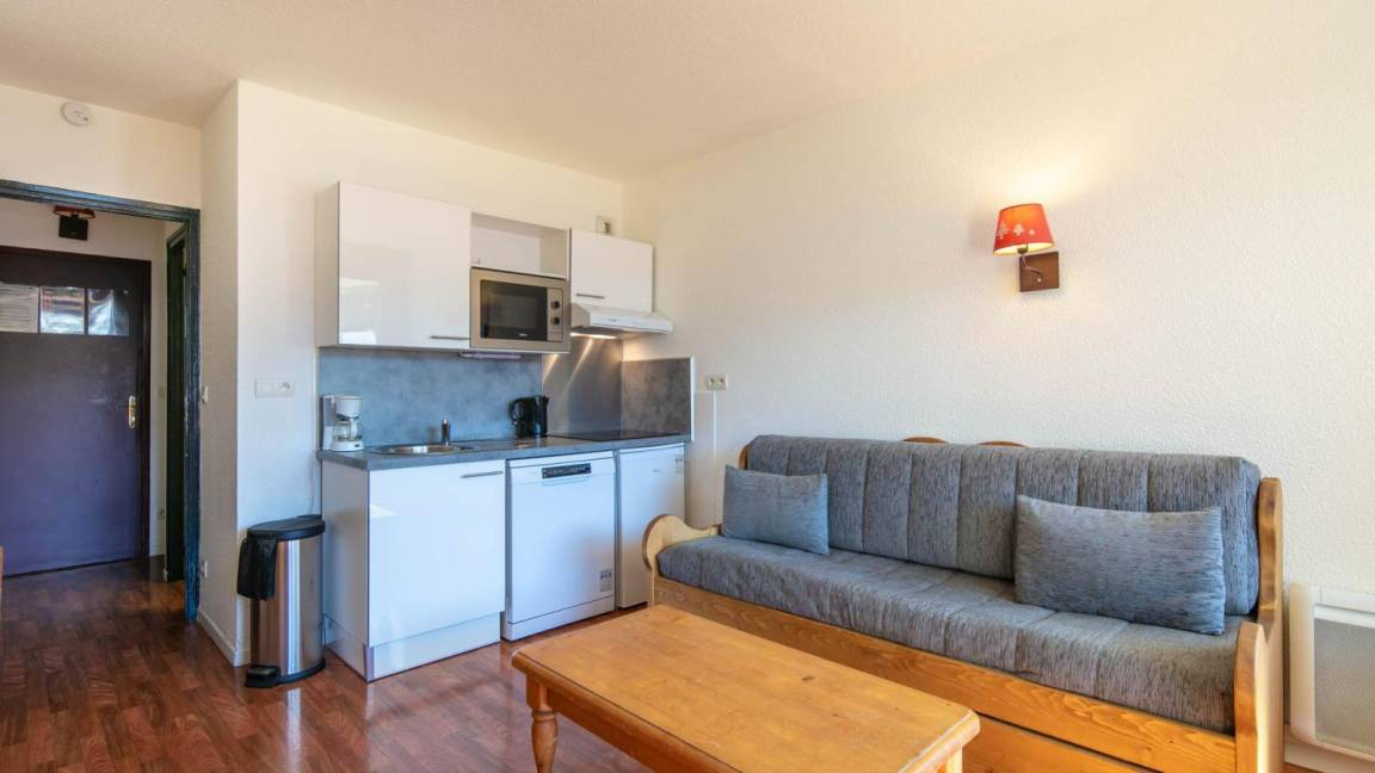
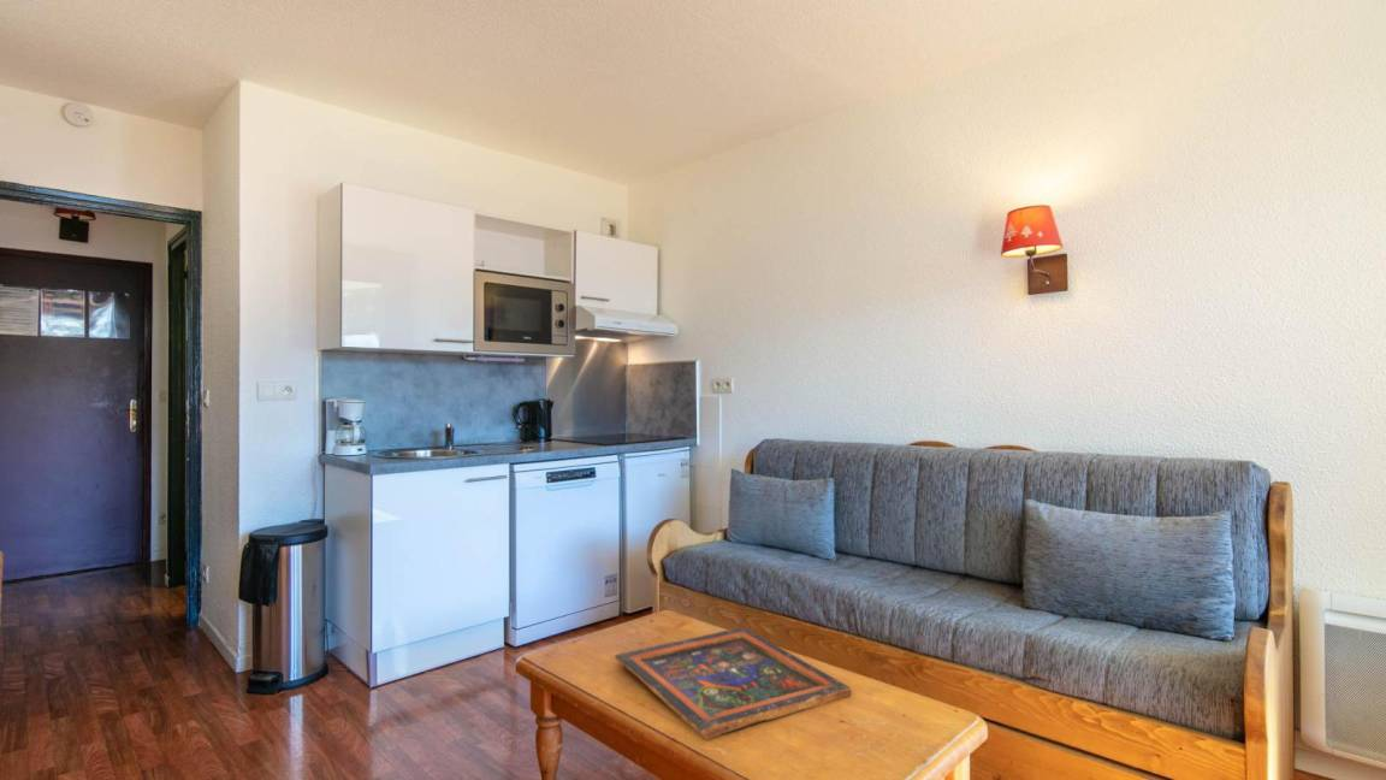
+ painted panel [614,627,853,740]
